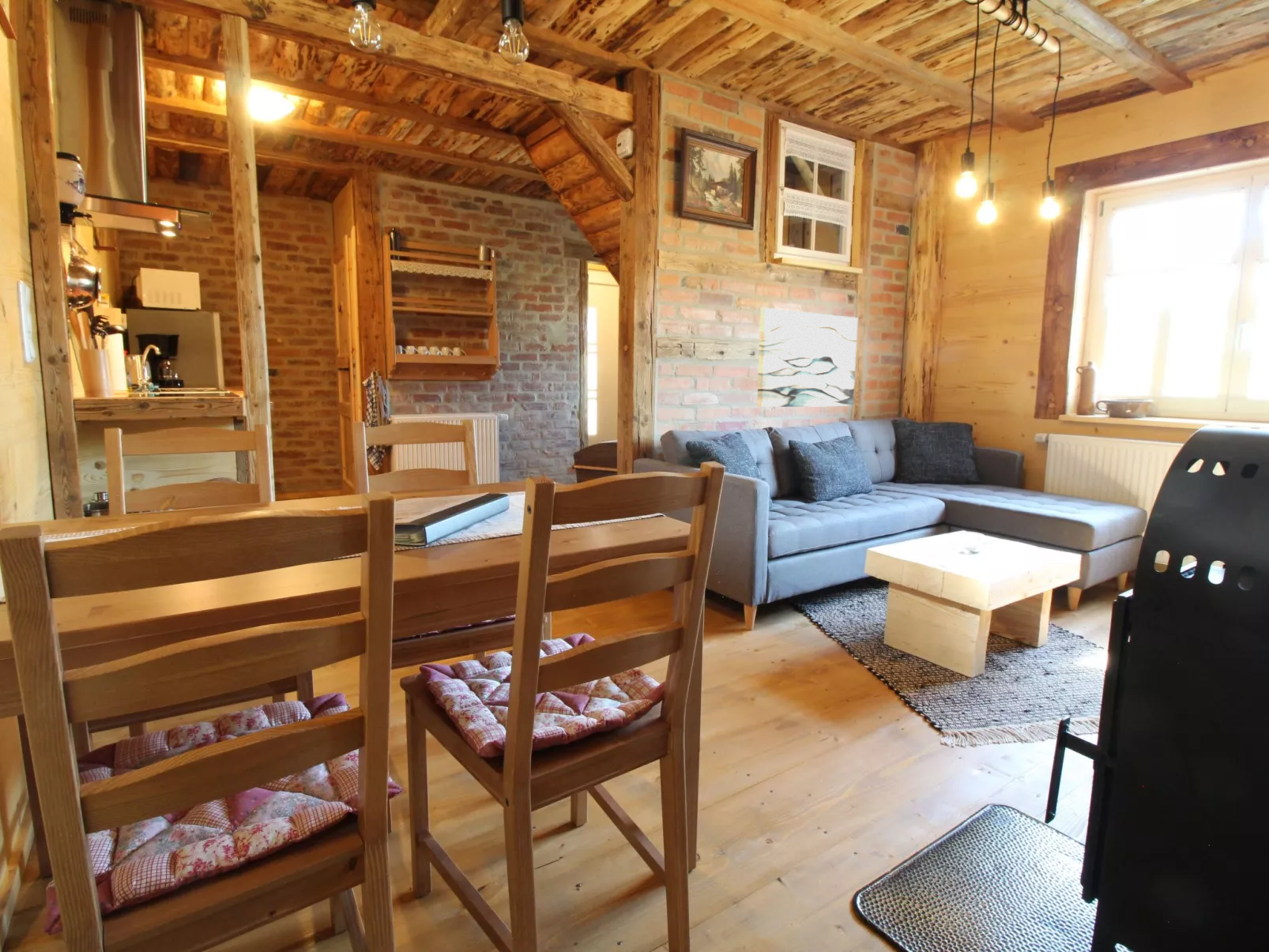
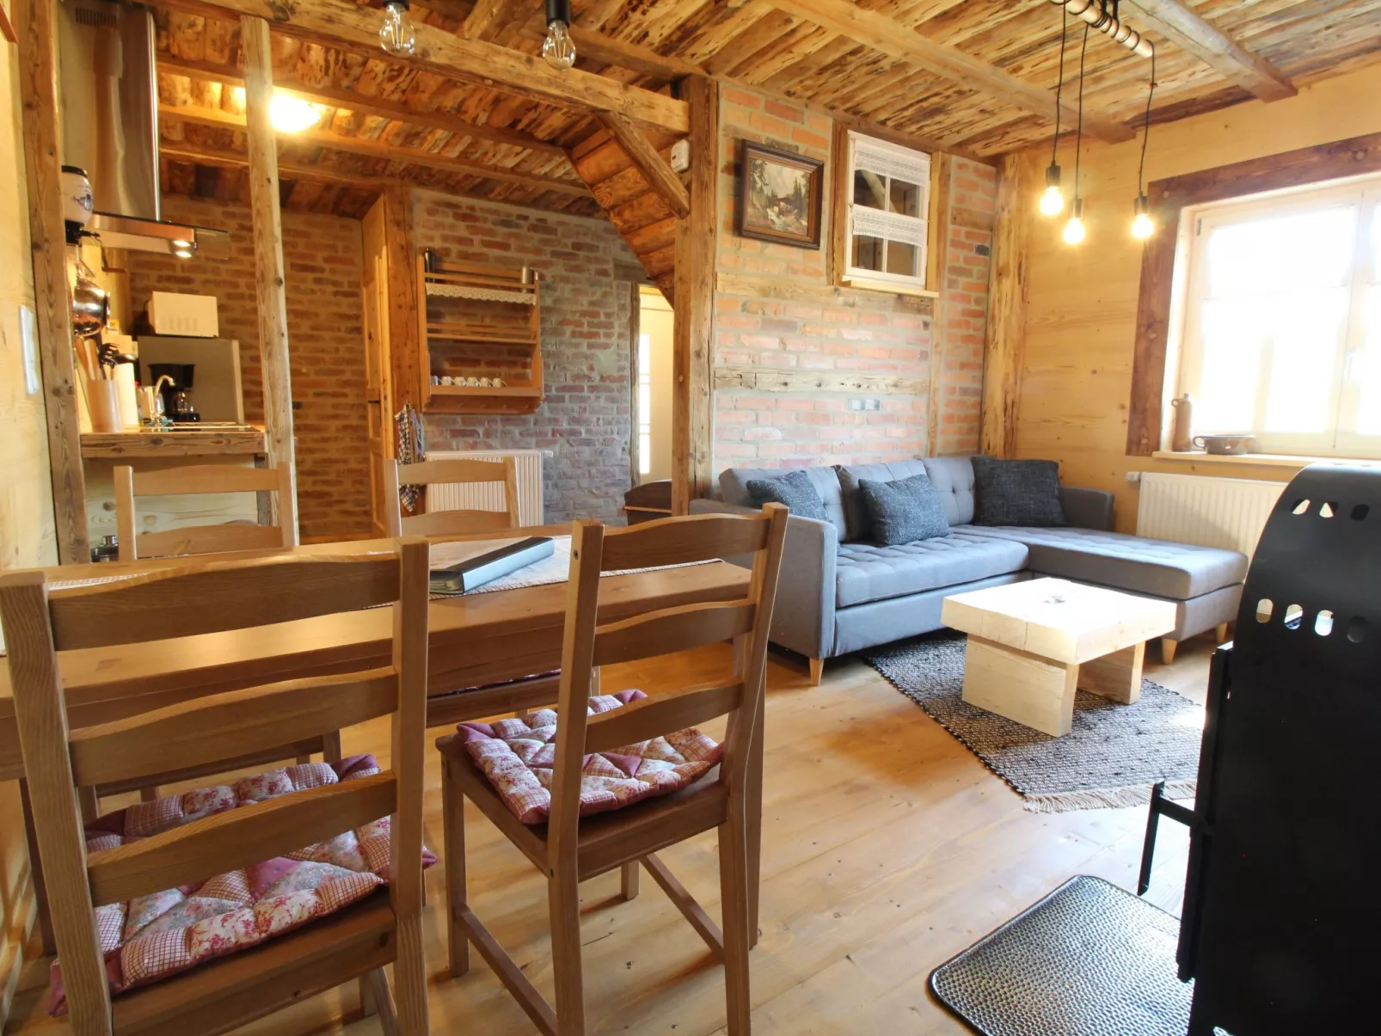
- wall art [756,307,859,408]
